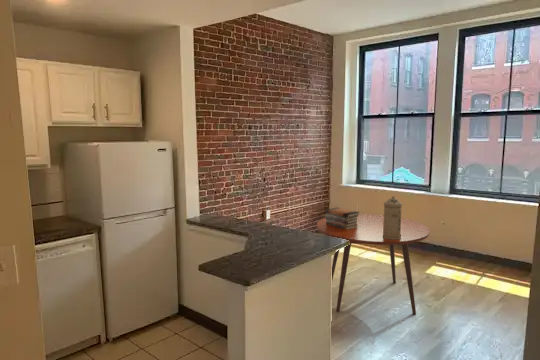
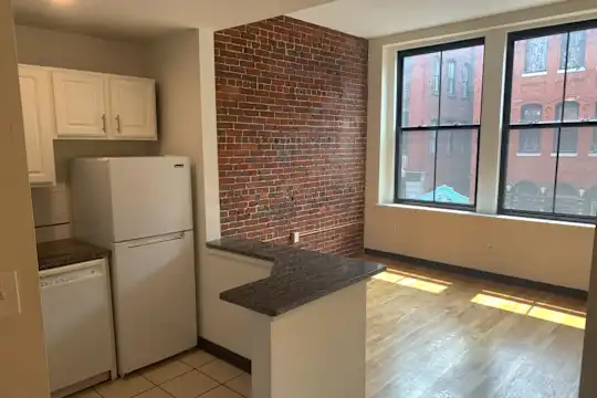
- water filter [383,195,403,240]
- dining table [316,213,430,315]
- book stack [324,206,361,230]
